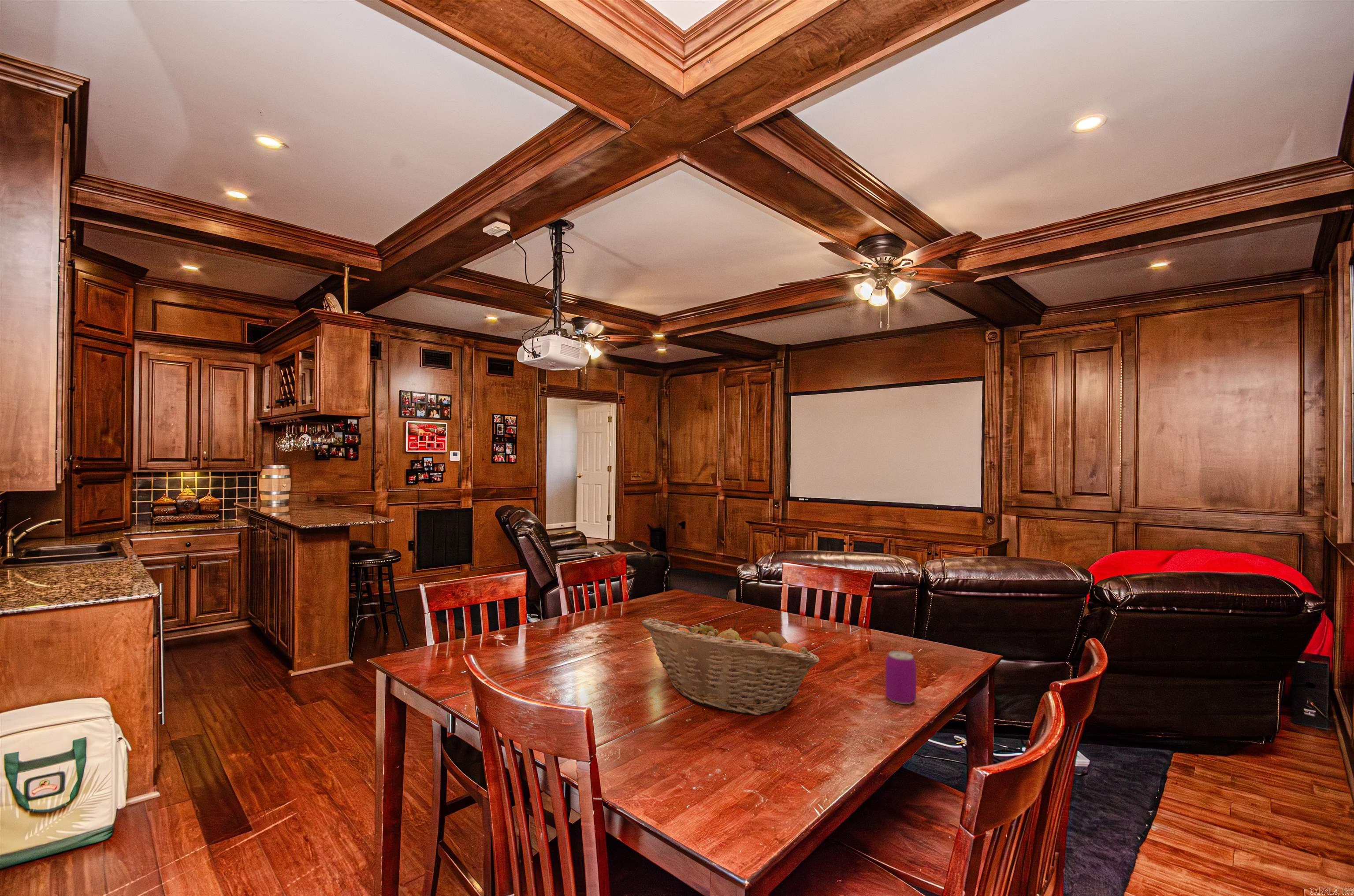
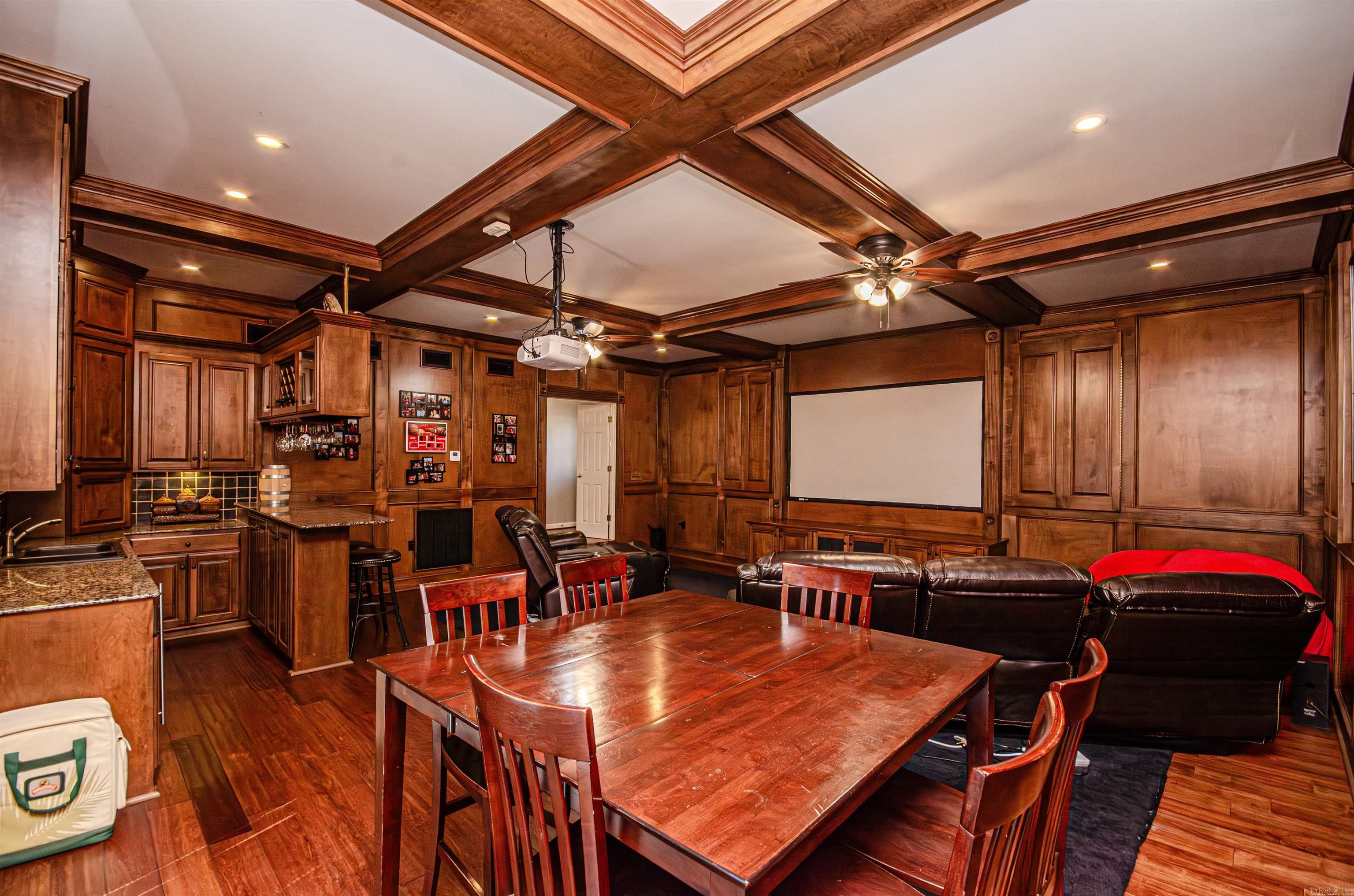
- fruit basket [641,618,820,716]
- beverage can [885,650,917,705]
